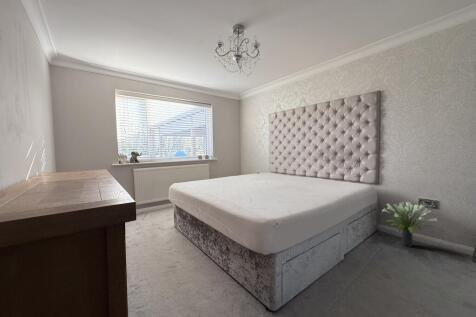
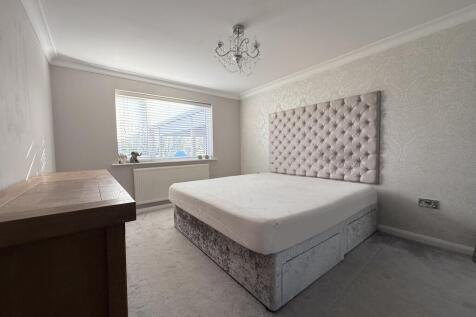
- potted plant [381,200,438,248]
